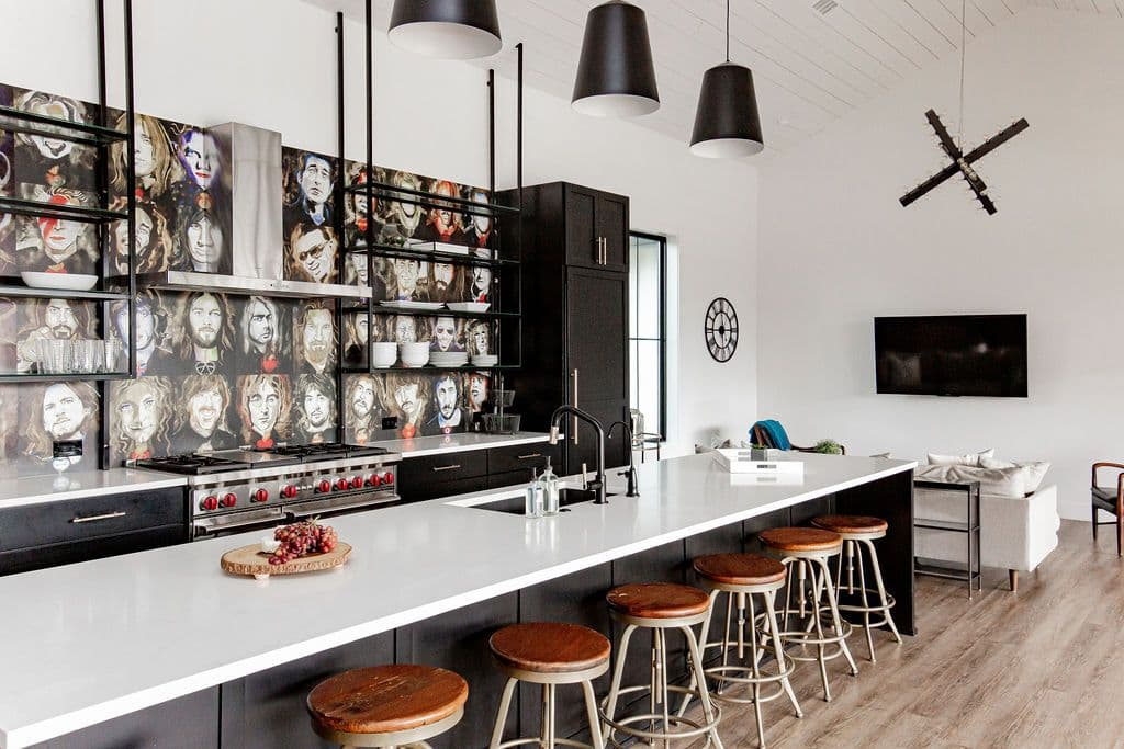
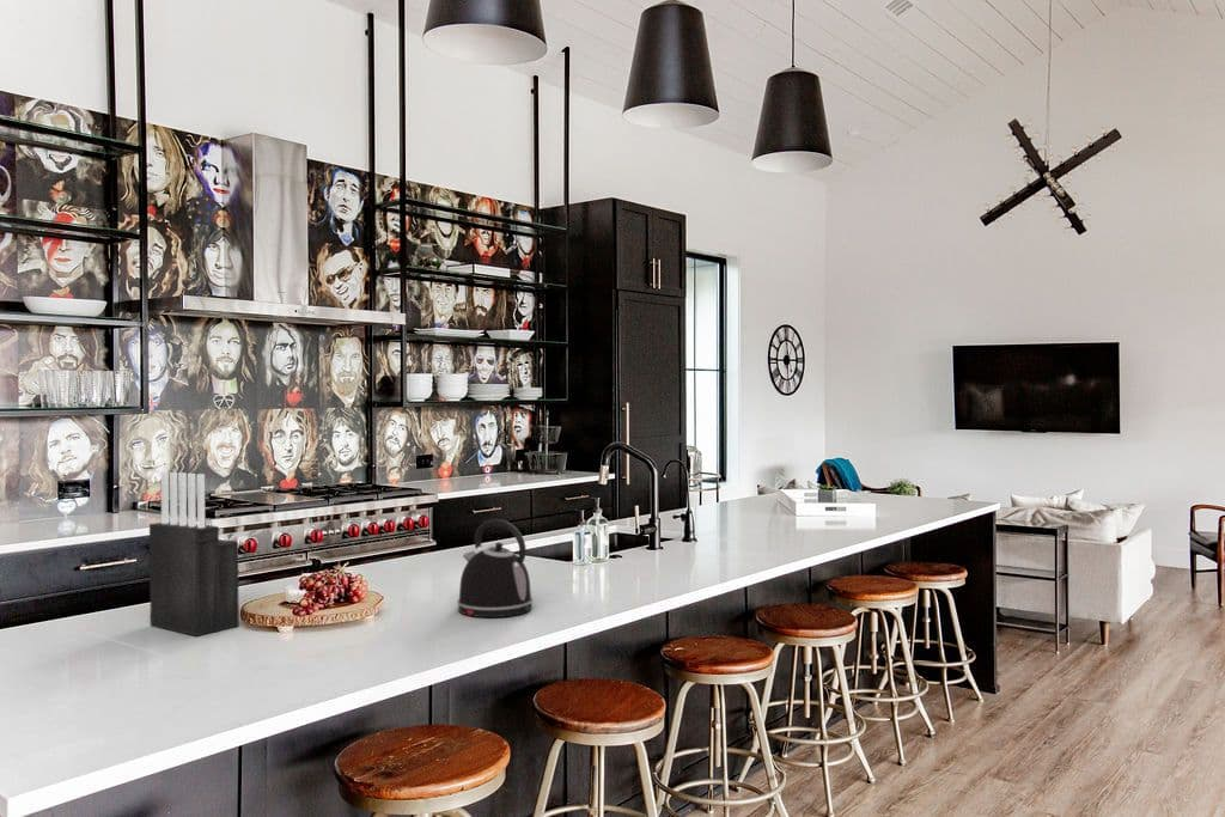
+ knife block [148,470,240,638]
+ kettle [456,518,535,618]
